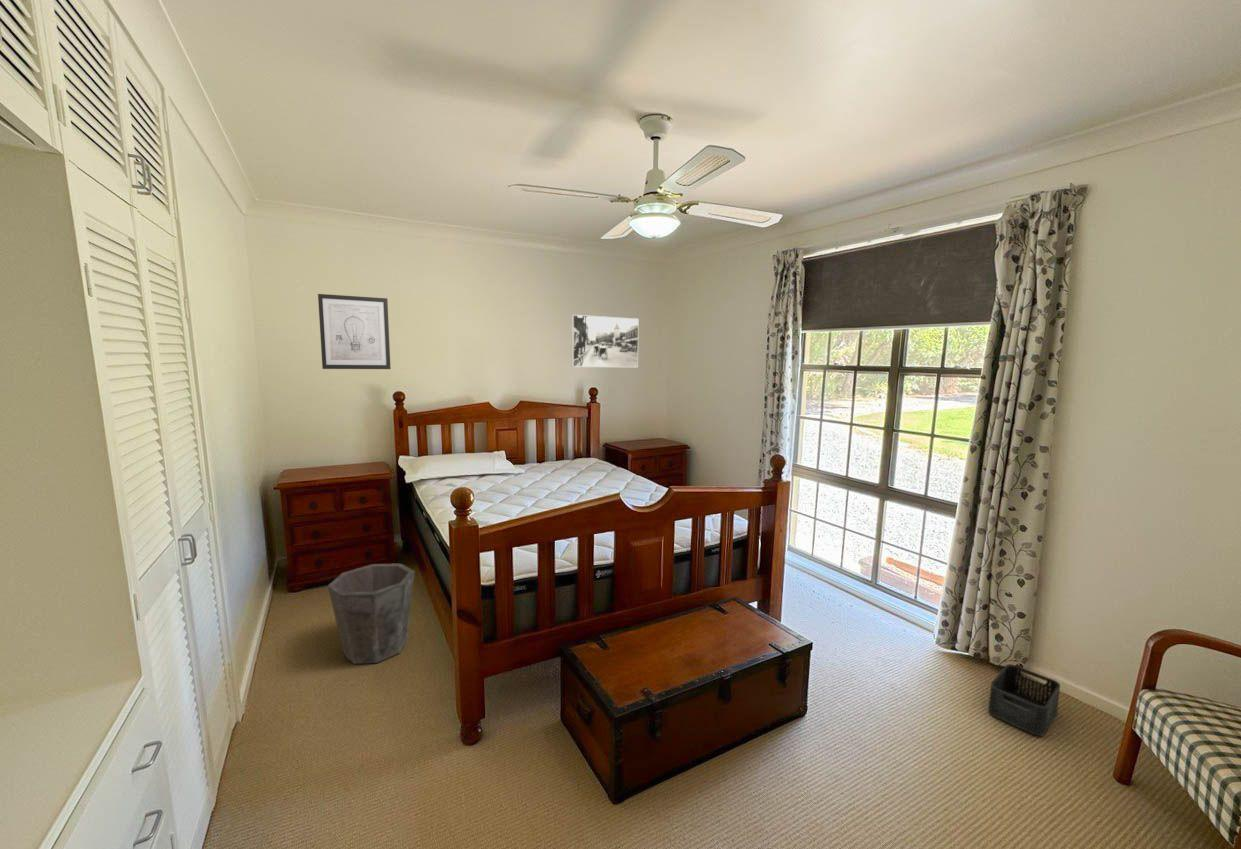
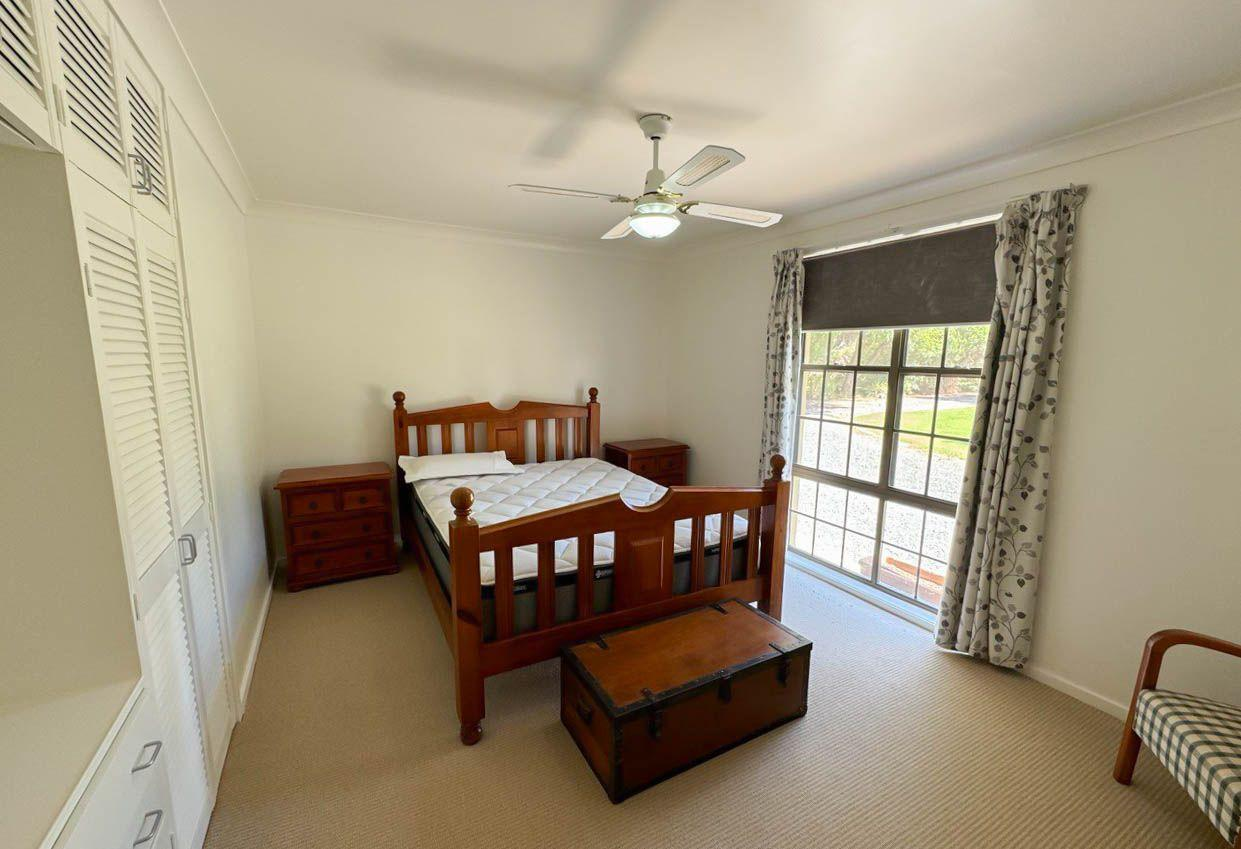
- waste bin [327,563,416,665]
- storage bin [987,663,1061,737]
- wall art [317,293,392,370]
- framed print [570,314,639,368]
